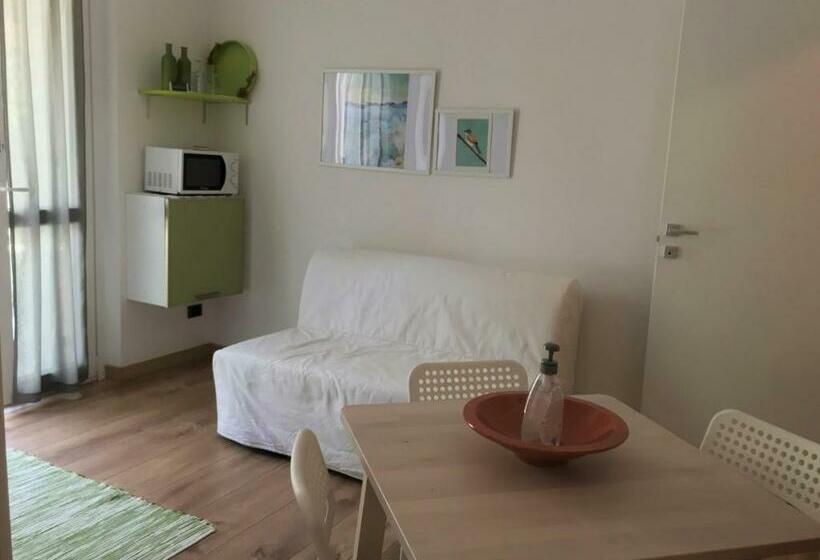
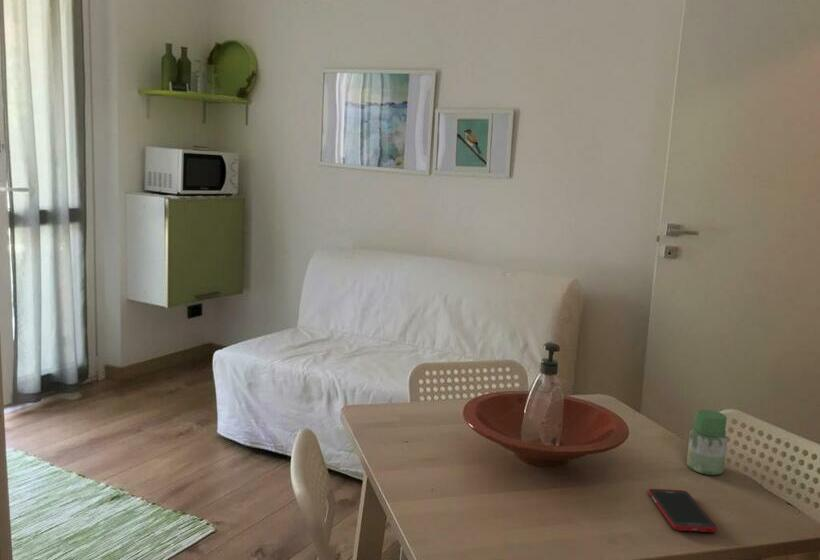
+ jar [685,409,729,476]
+ cell phone [647,488,718,533]
